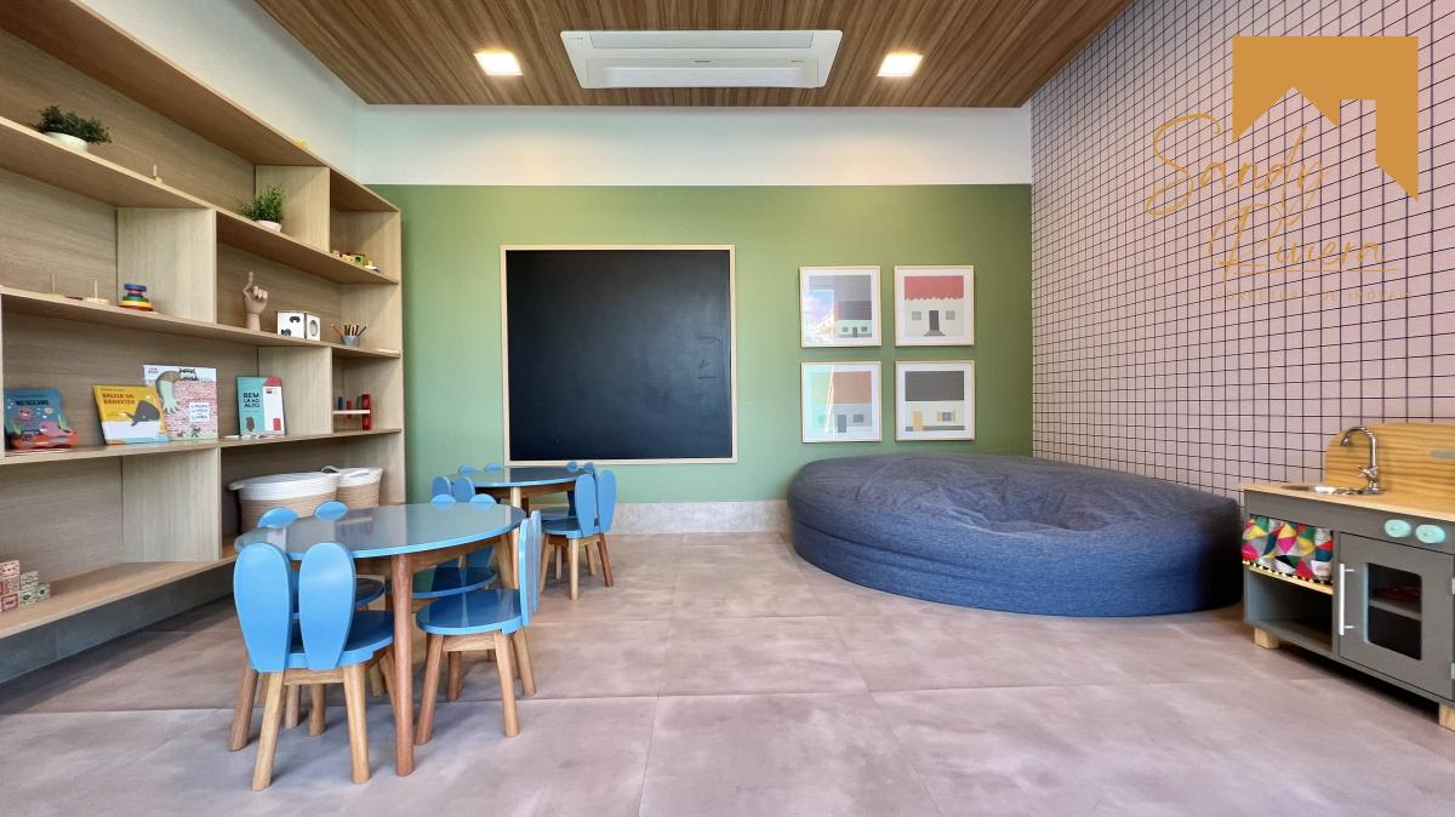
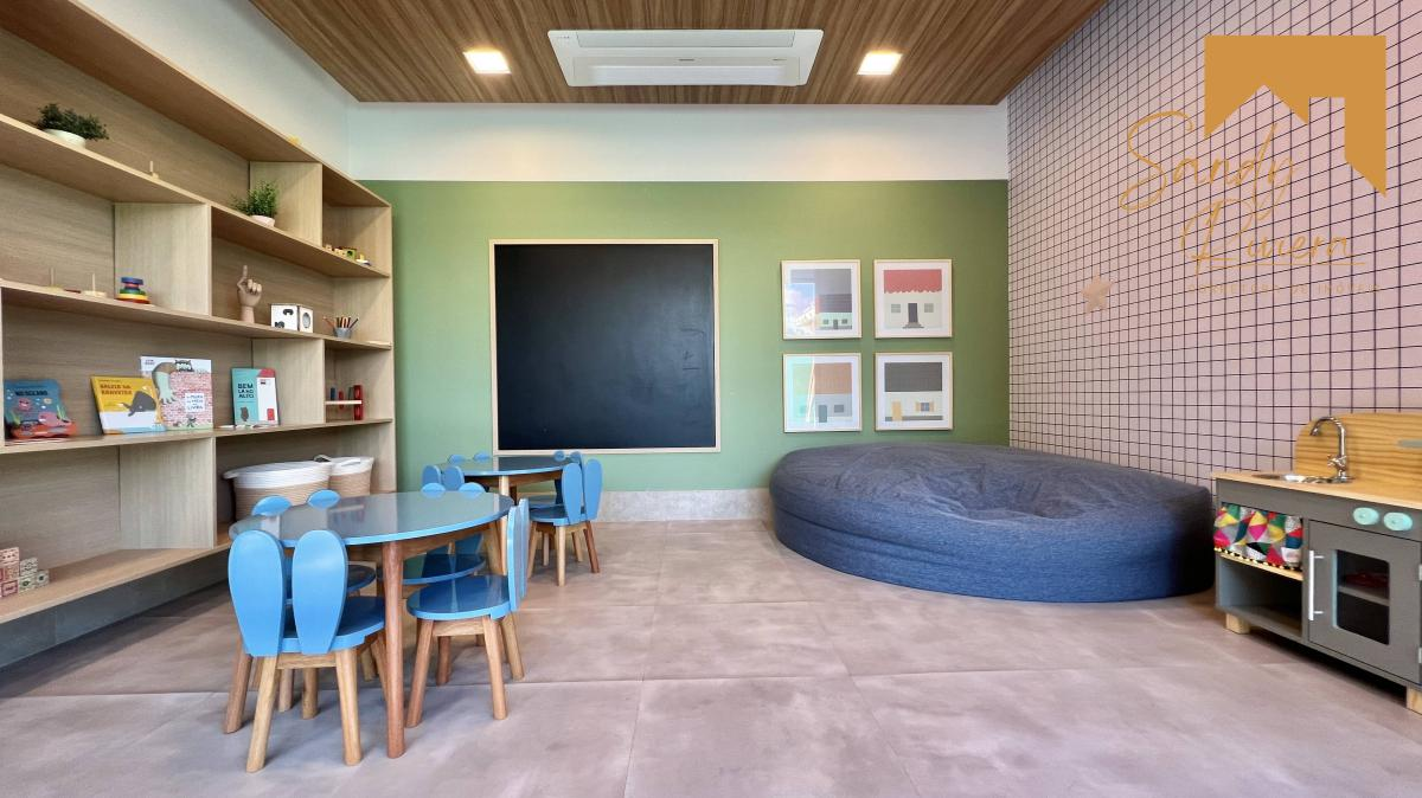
+ decorative star [1077,269,1116,317]
